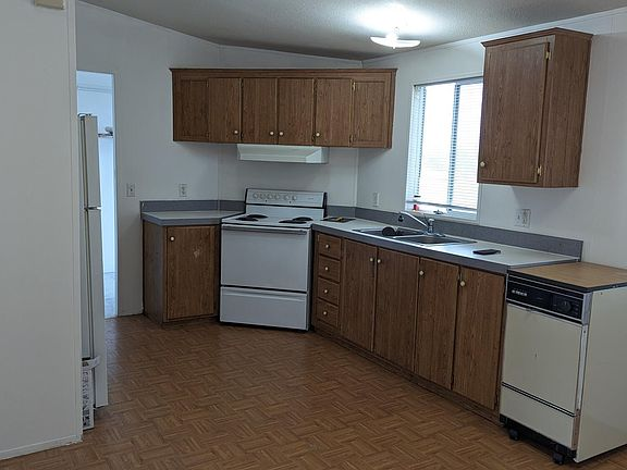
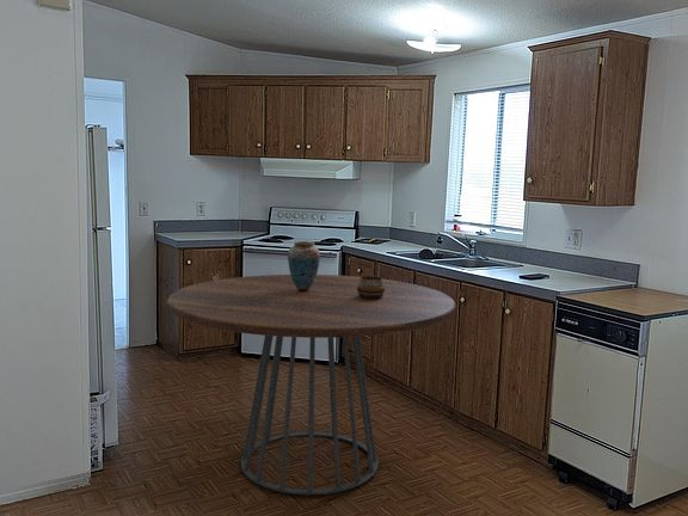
+ vase [287,240,321,291]
+ dining table [166,274,457,496]
+ decorative bowl [357,275,385,299]
